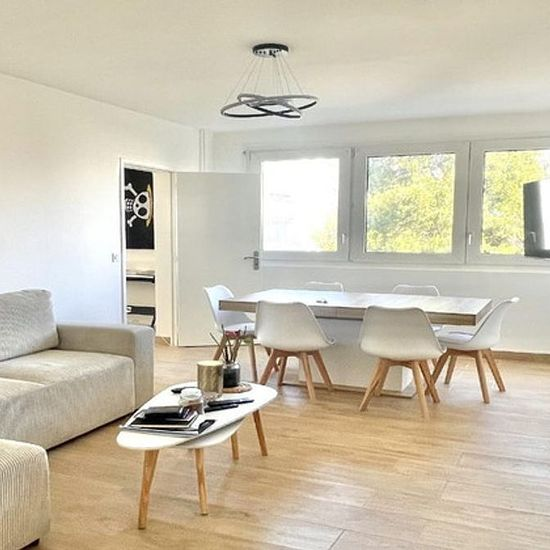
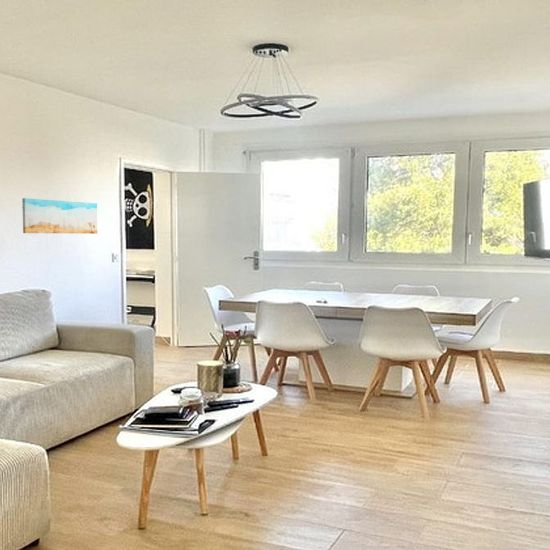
+ wall art [21,197,98,235]
